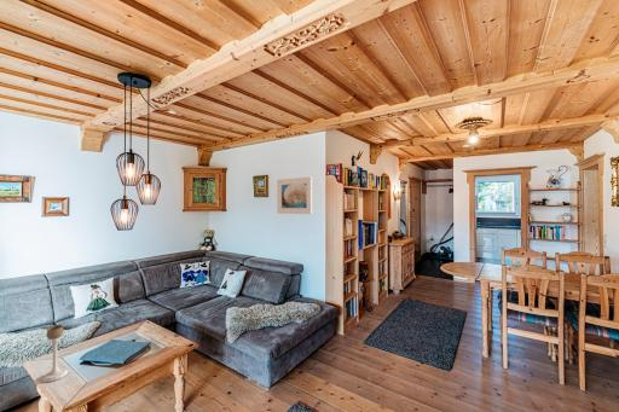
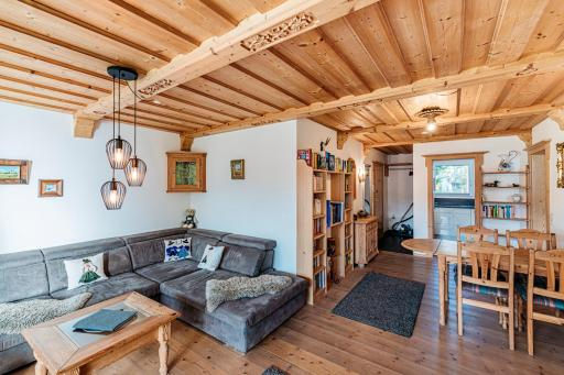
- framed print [276,176,313,215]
- candle holder [40,324,69,383]
